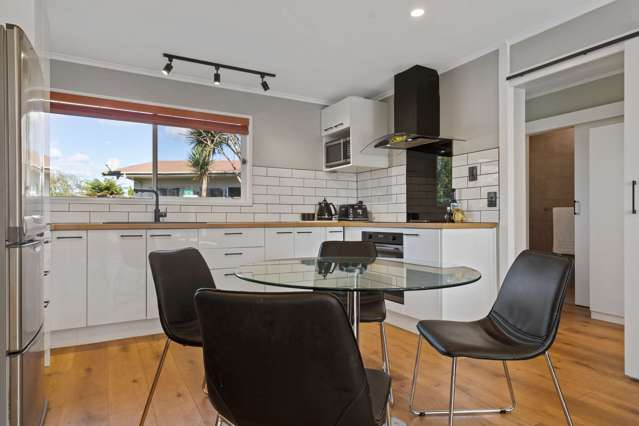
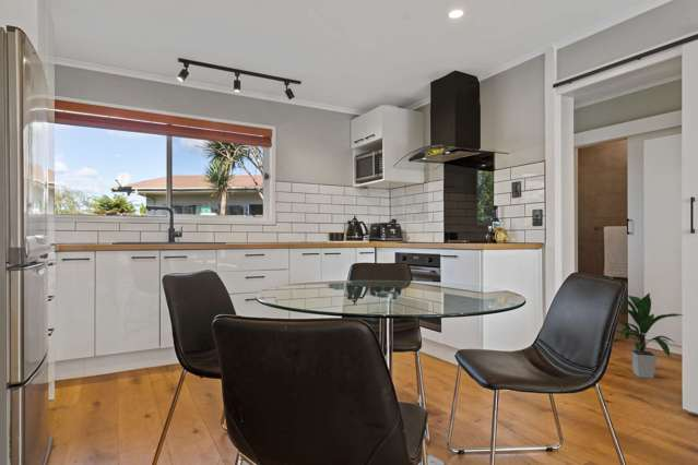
+ indoor plant [613,291,683,380]
